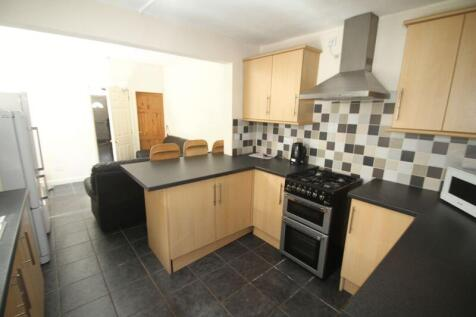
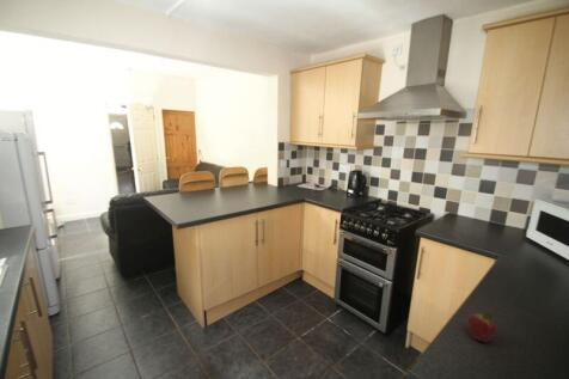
+ fruit [467,311,497,343]
